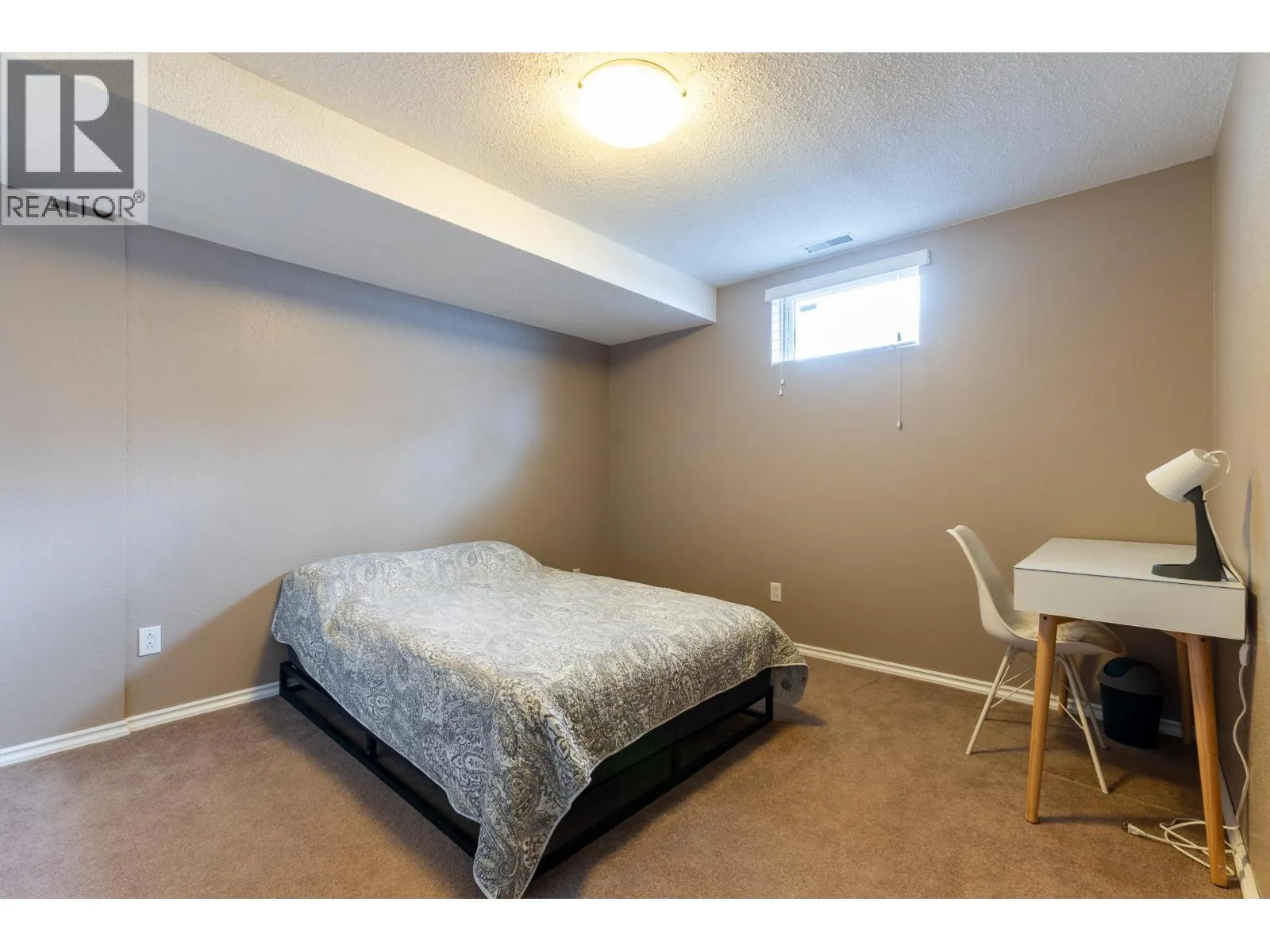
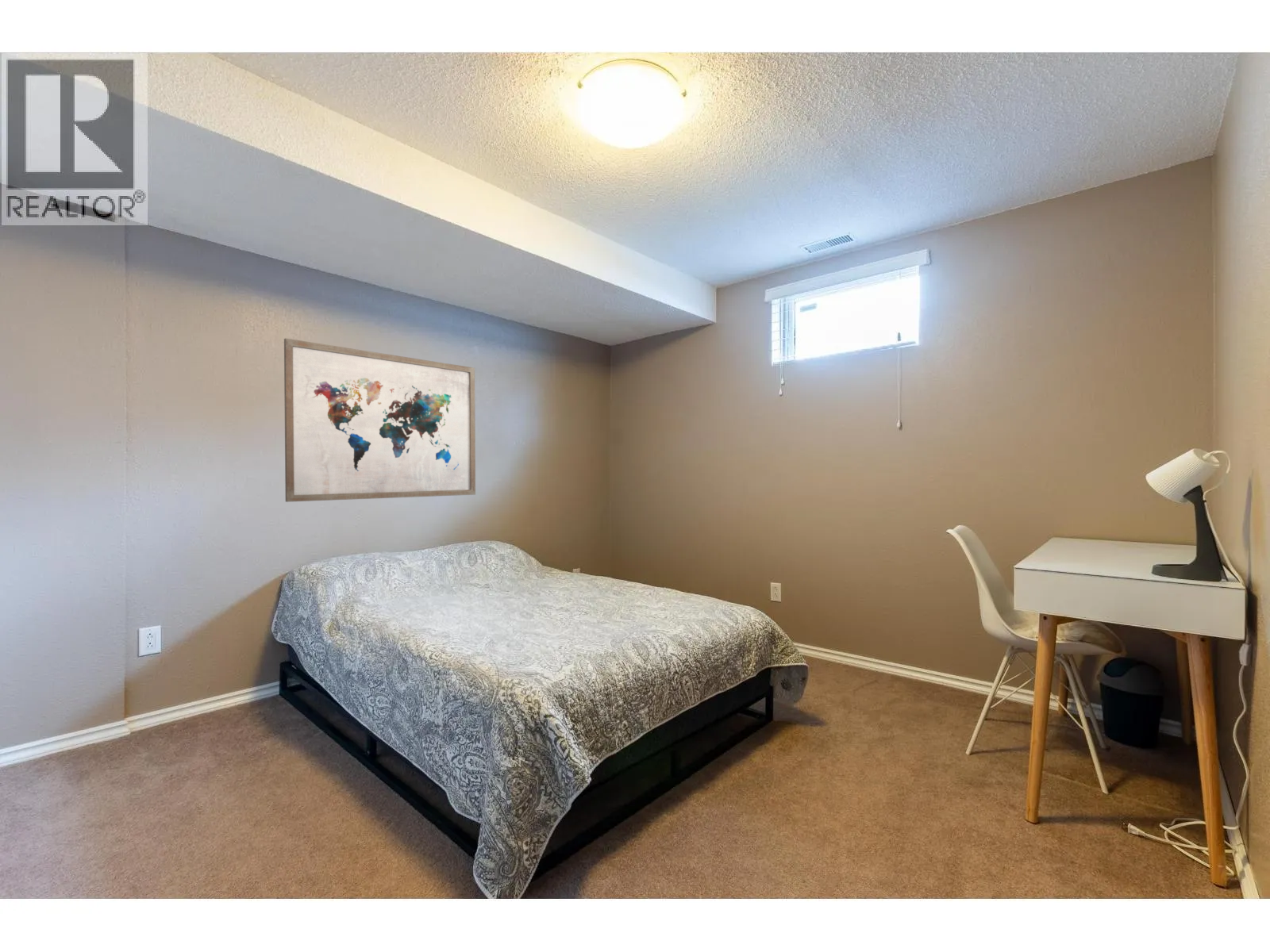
+ wall art [283,337,476,503]
